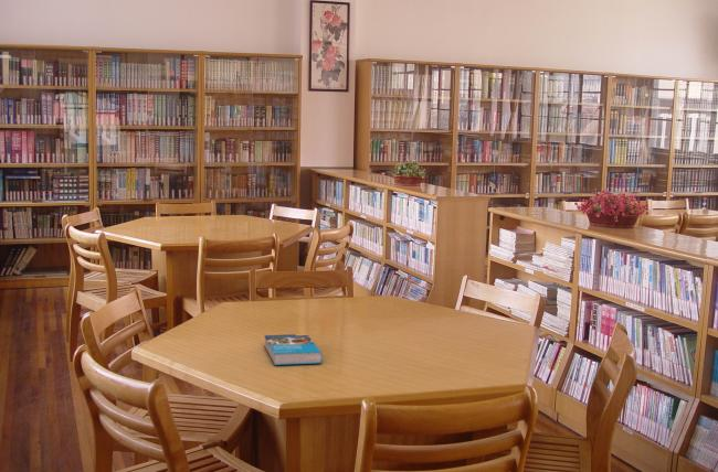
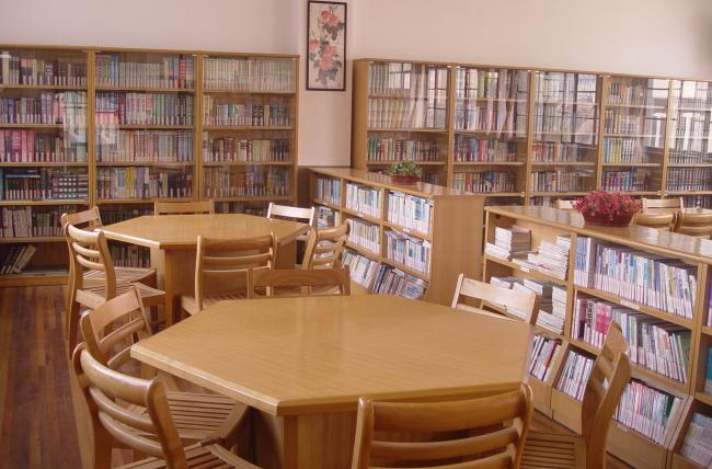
- book [263,333,324,366]
